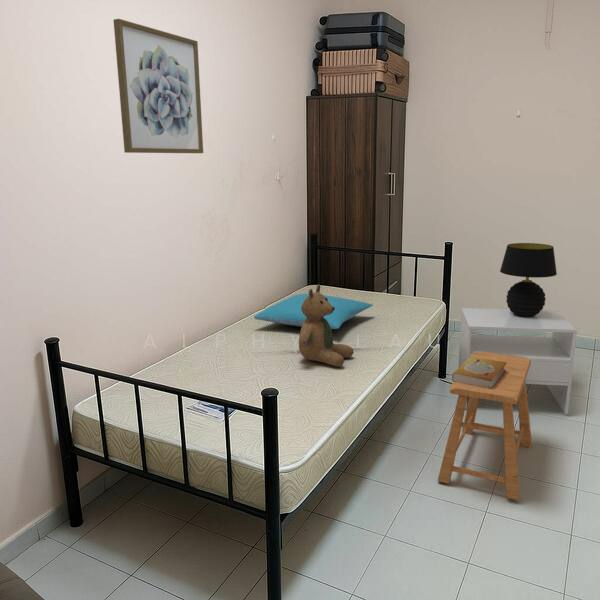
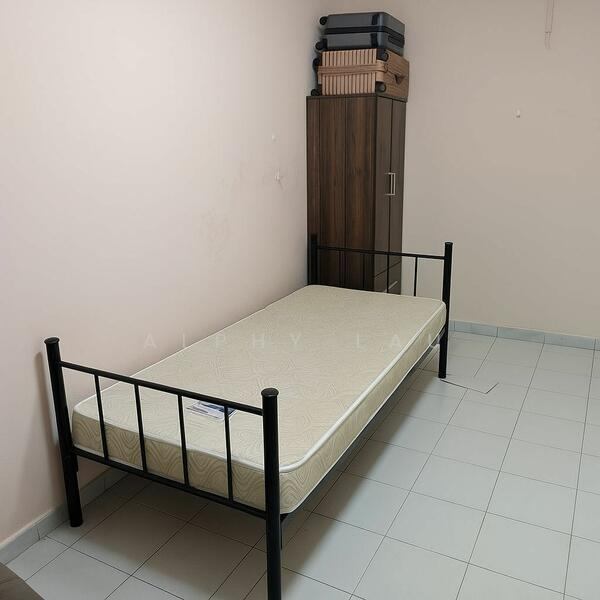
- teddy bear [298,283,354,368]
- stool [437,351,533,501]
- table lamp [499,242,558,317]
- book [451,357,507,389]
- nightstand [457,307,578,415]
- wall art [113,18,204,154]
- pillow [253,293,374,330]
